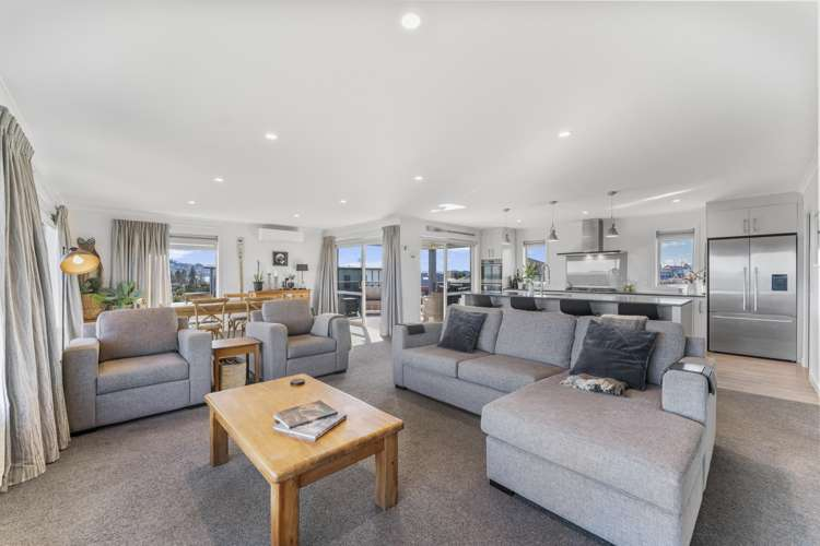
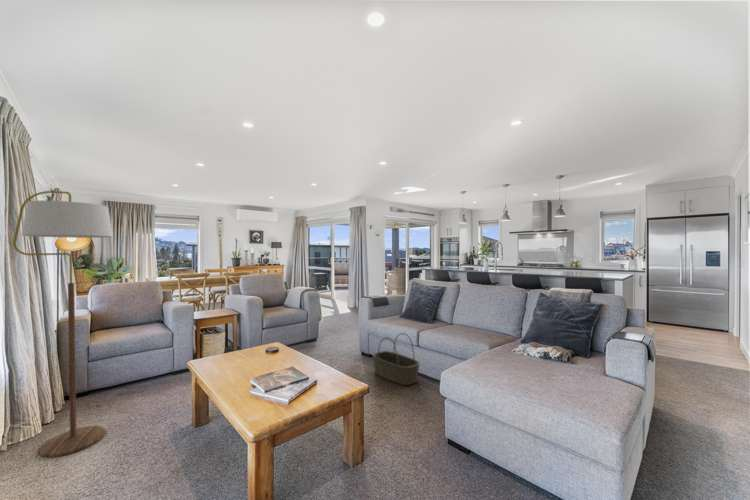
+ floor lamp [12,190,114,458]
+ basket [372,332,420,386]
